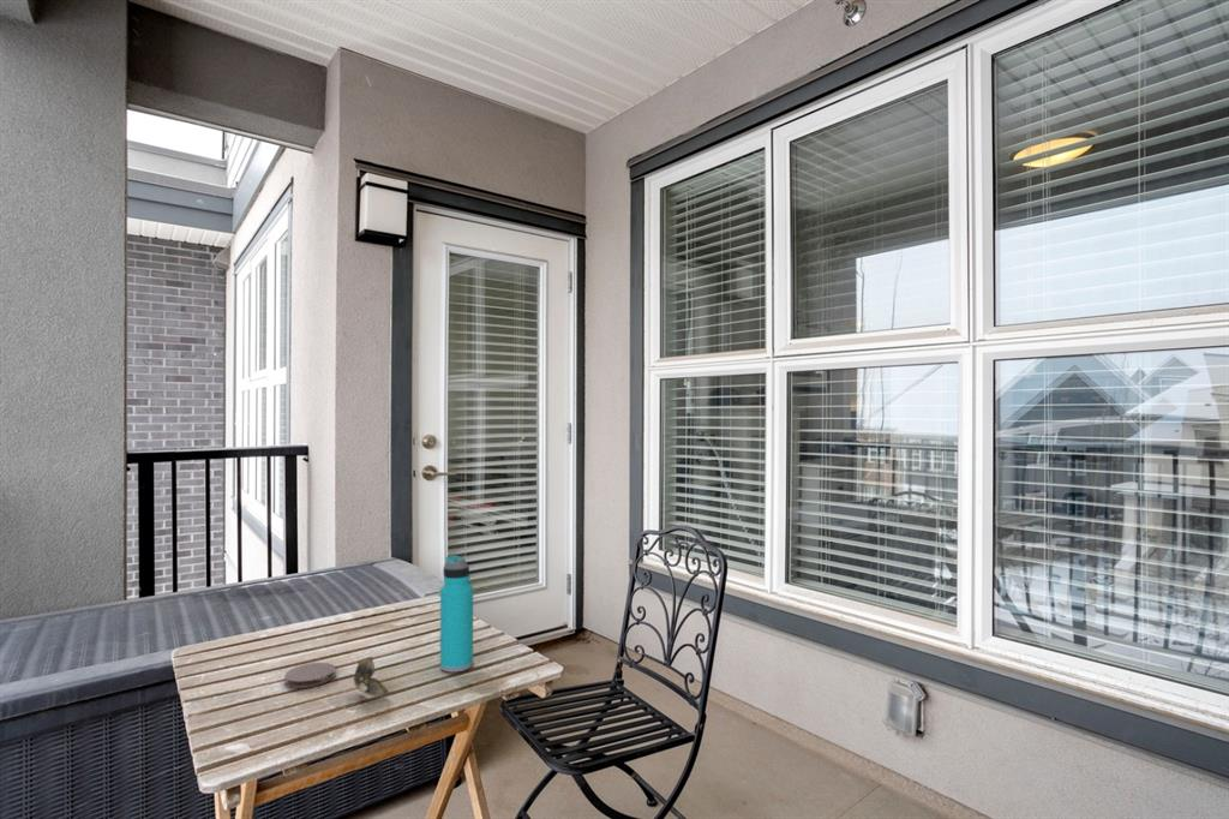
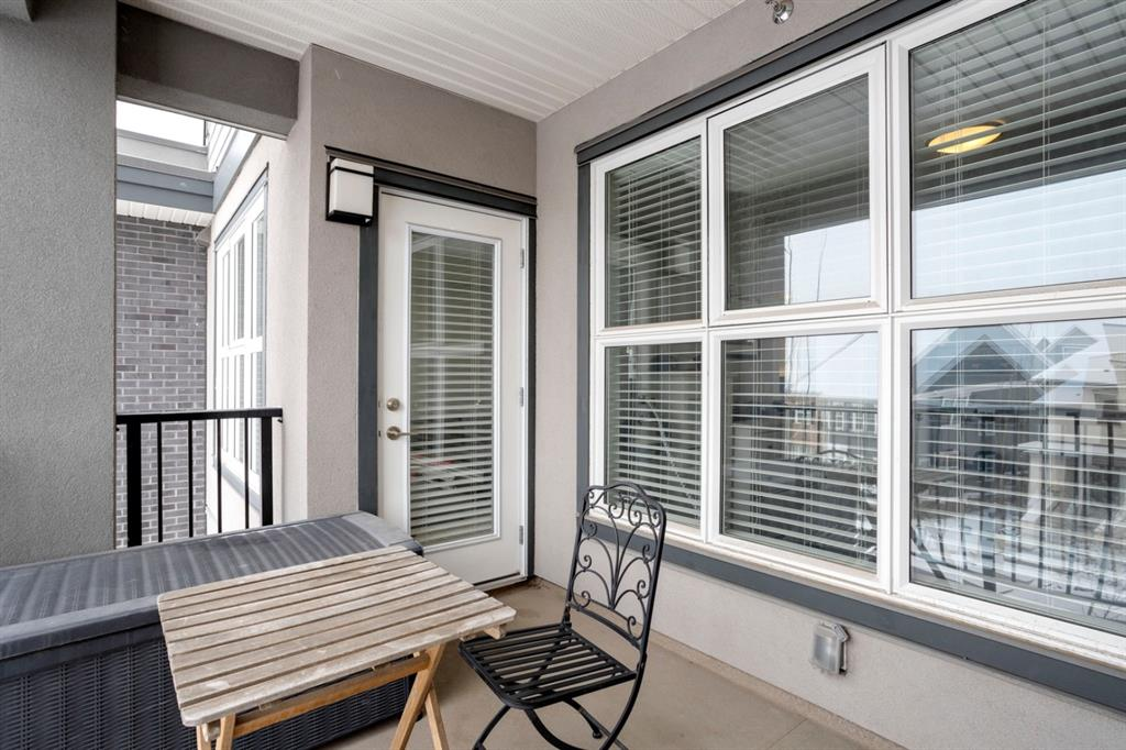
- flower [353,656,389,698]
- water bottle [439,554,474,674]
- coaster [283,662,336,689]
